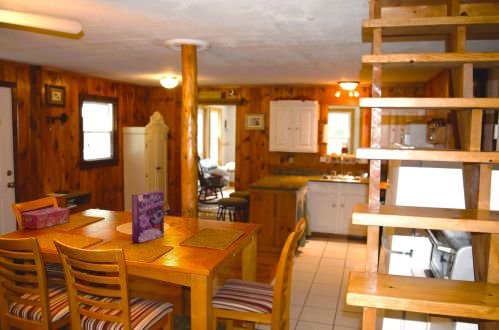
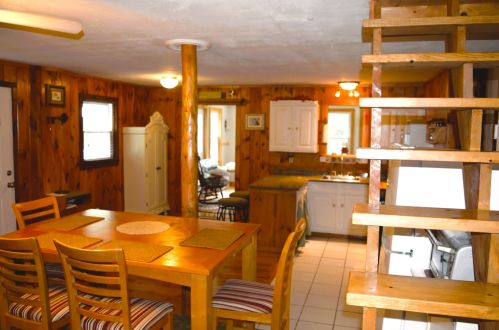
- cereal box [131,190,165,244]
- tissue box [20,206,71,230]
